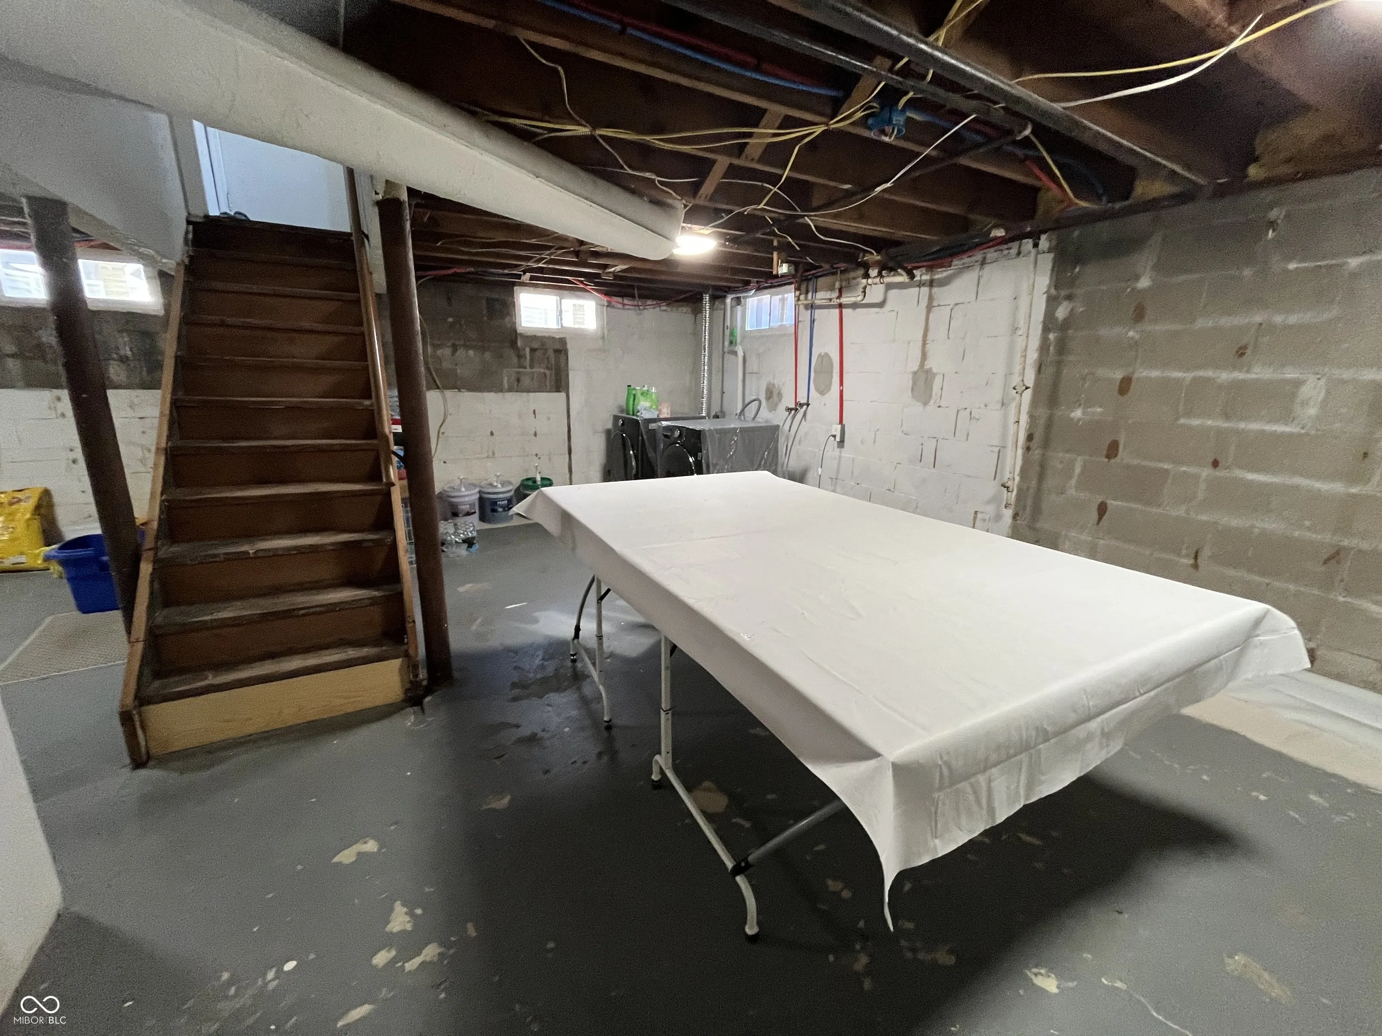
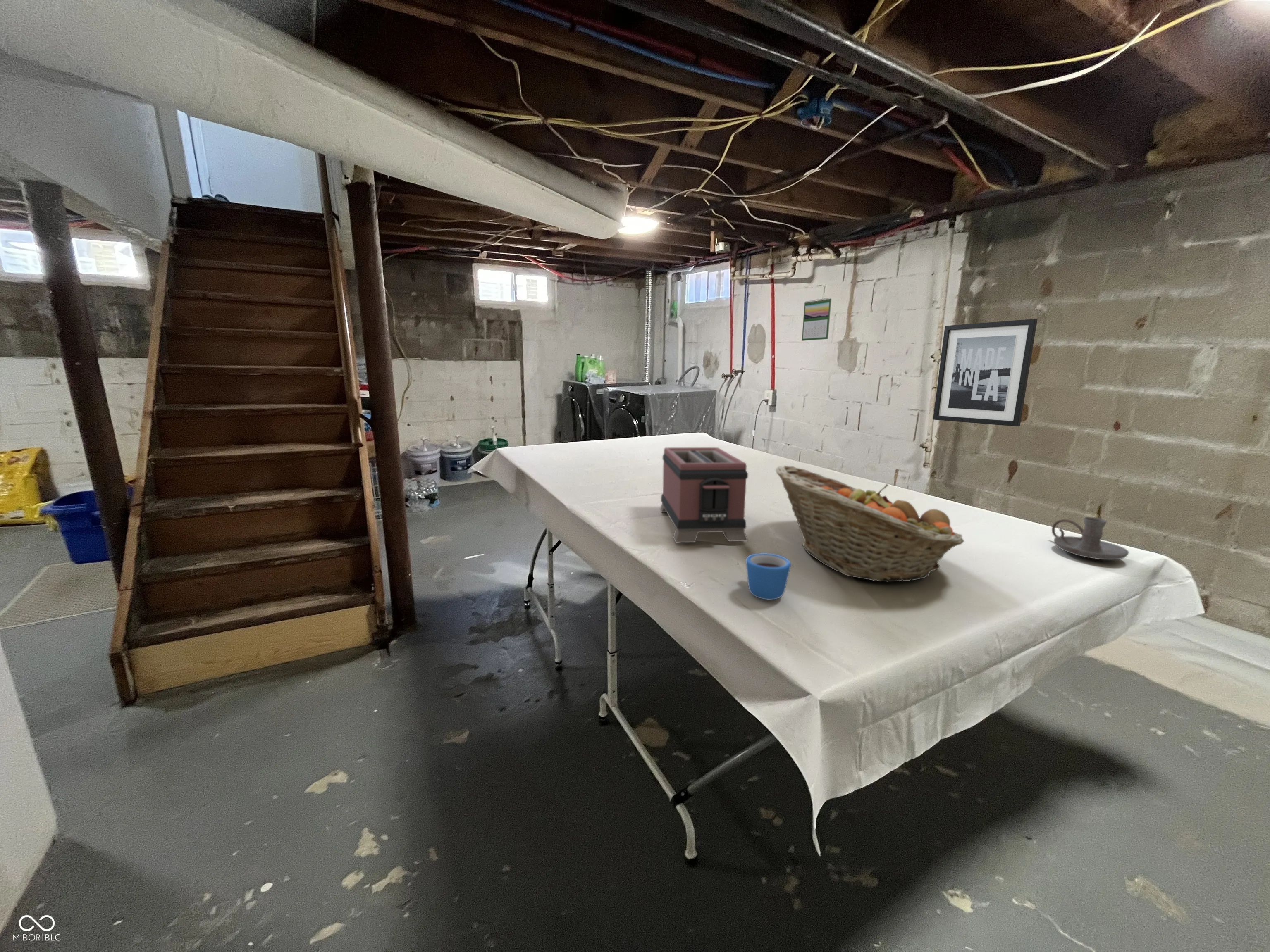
+ candle holder [1051,516,1129,560]
+ fruit basket [776,465,964,583]
+ mug [745,552,791,600]
+ calendar [801,297,832,341]
+ toaster [659,447,748,543]
+ wall art [933,319,1038,427]
